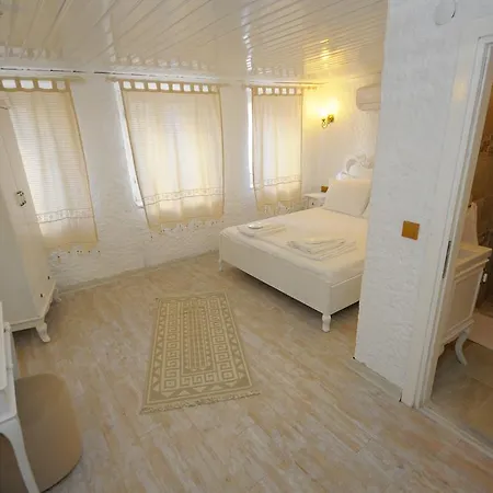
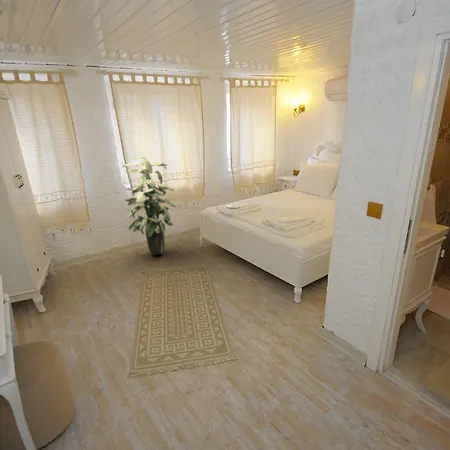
+ indoor plant [122,155,177,256]
